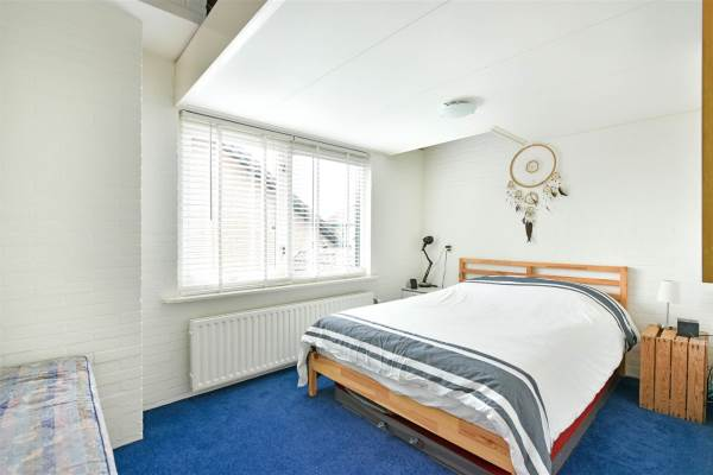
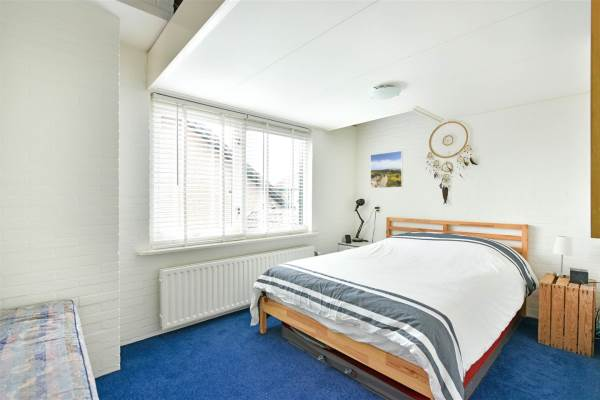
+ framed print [369,150,404,189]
